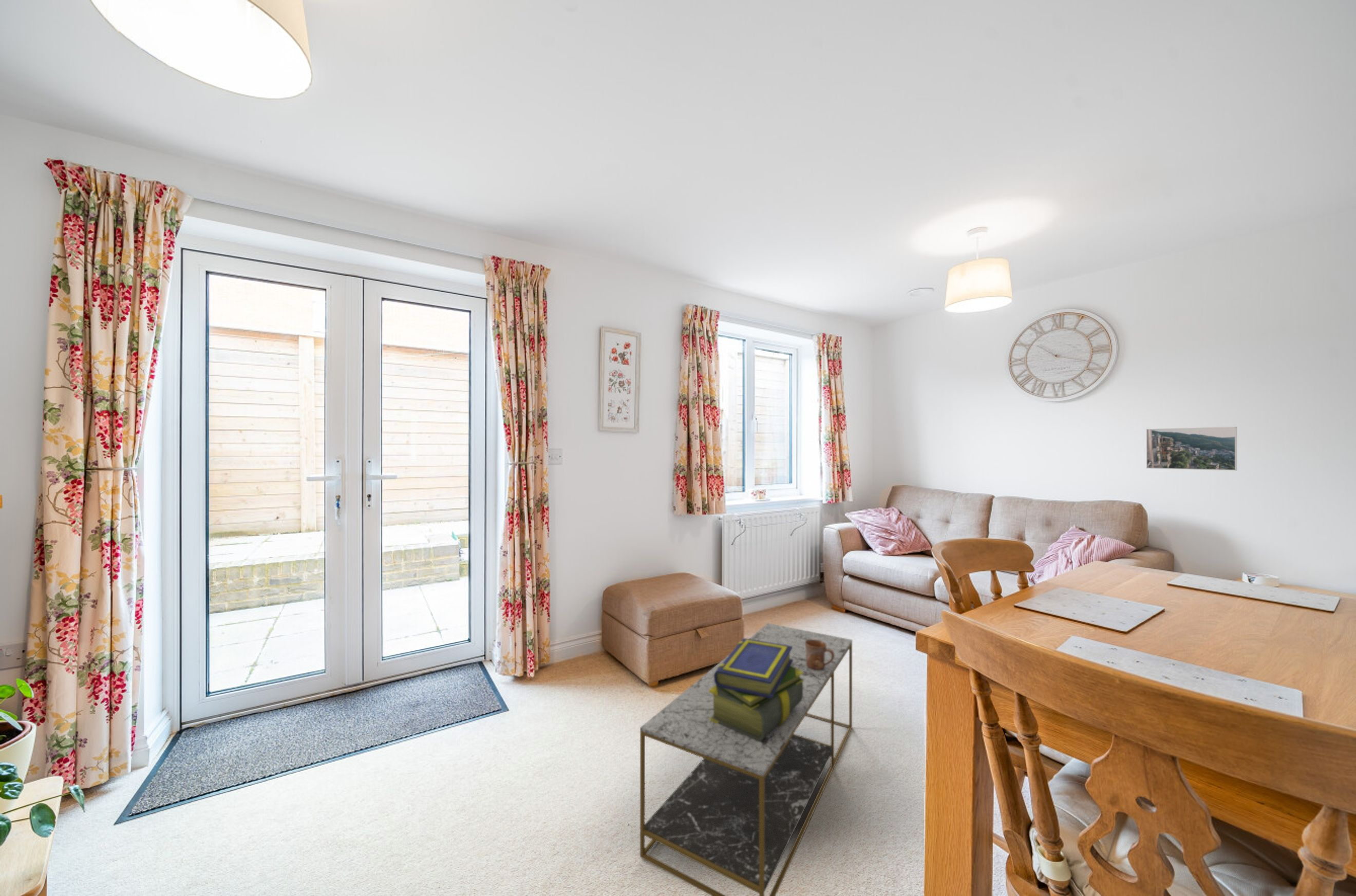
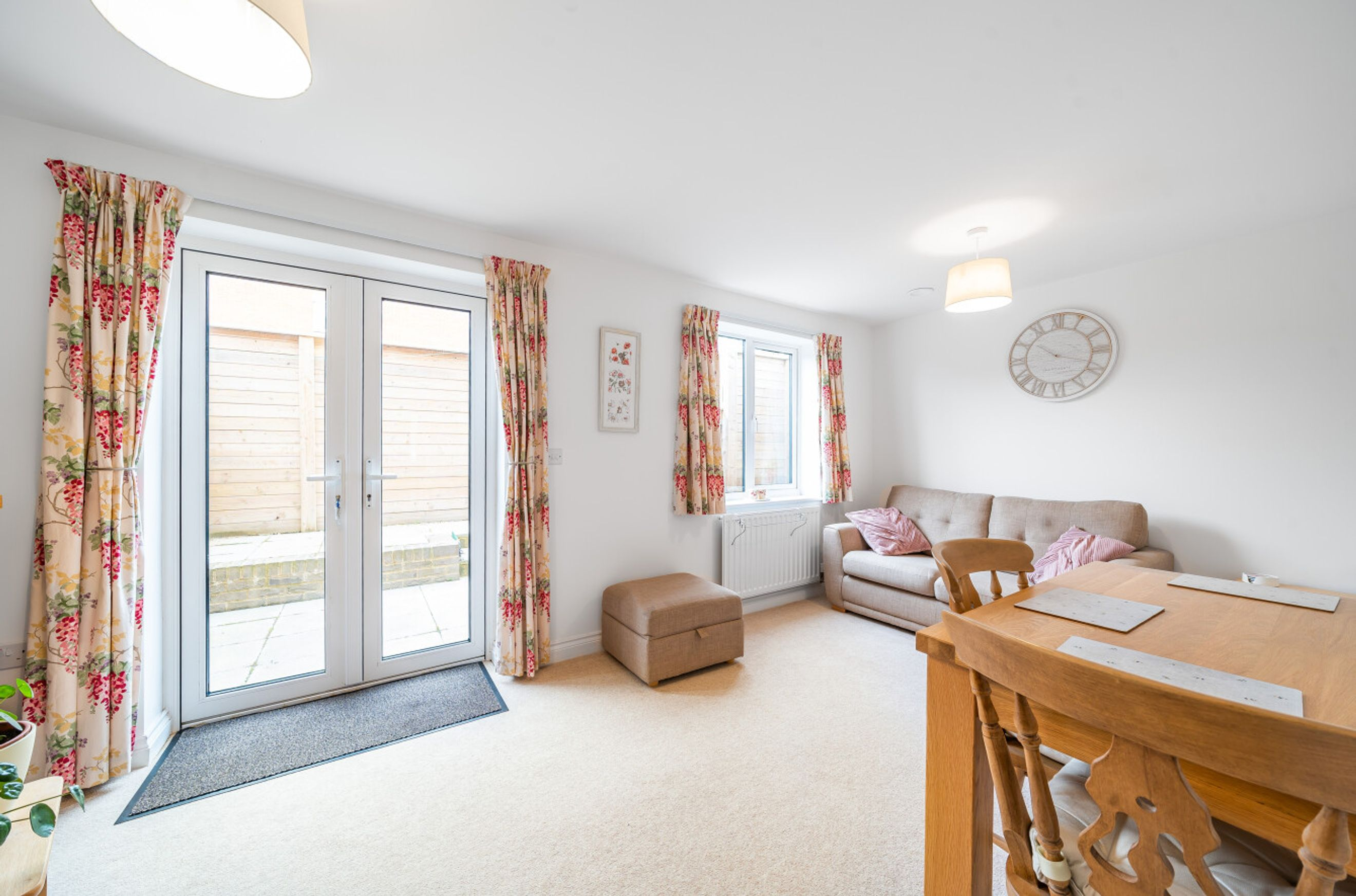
- stack of books [709,638,803,741]
- coffee table [639,623,853,896]
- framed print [1146,426,1237,471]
- mug [804,639,835,670]
